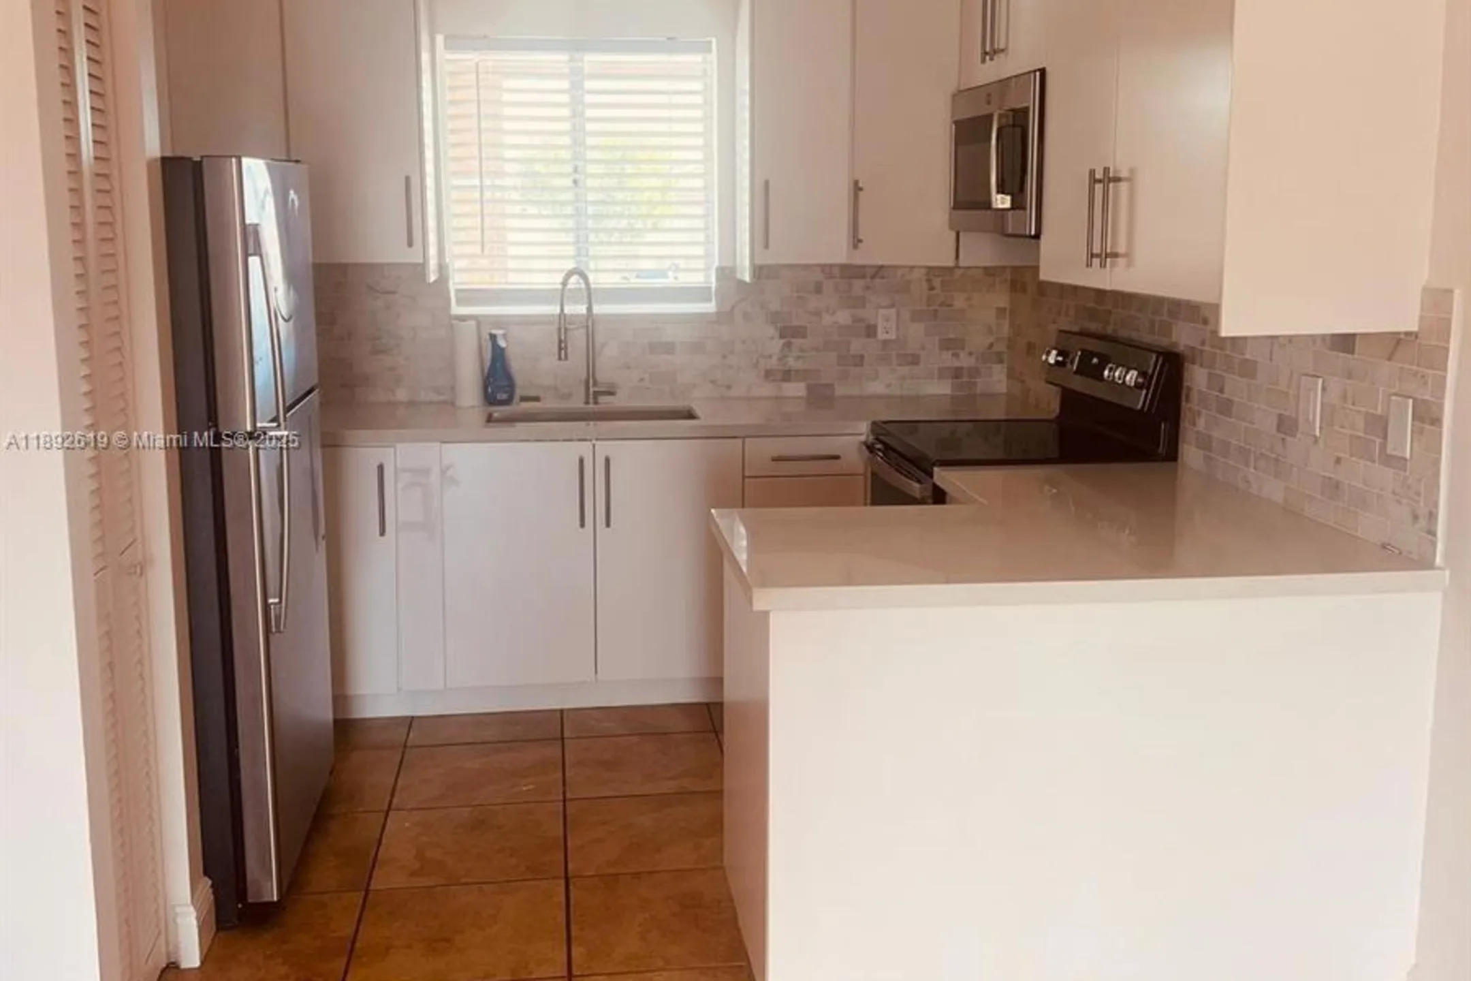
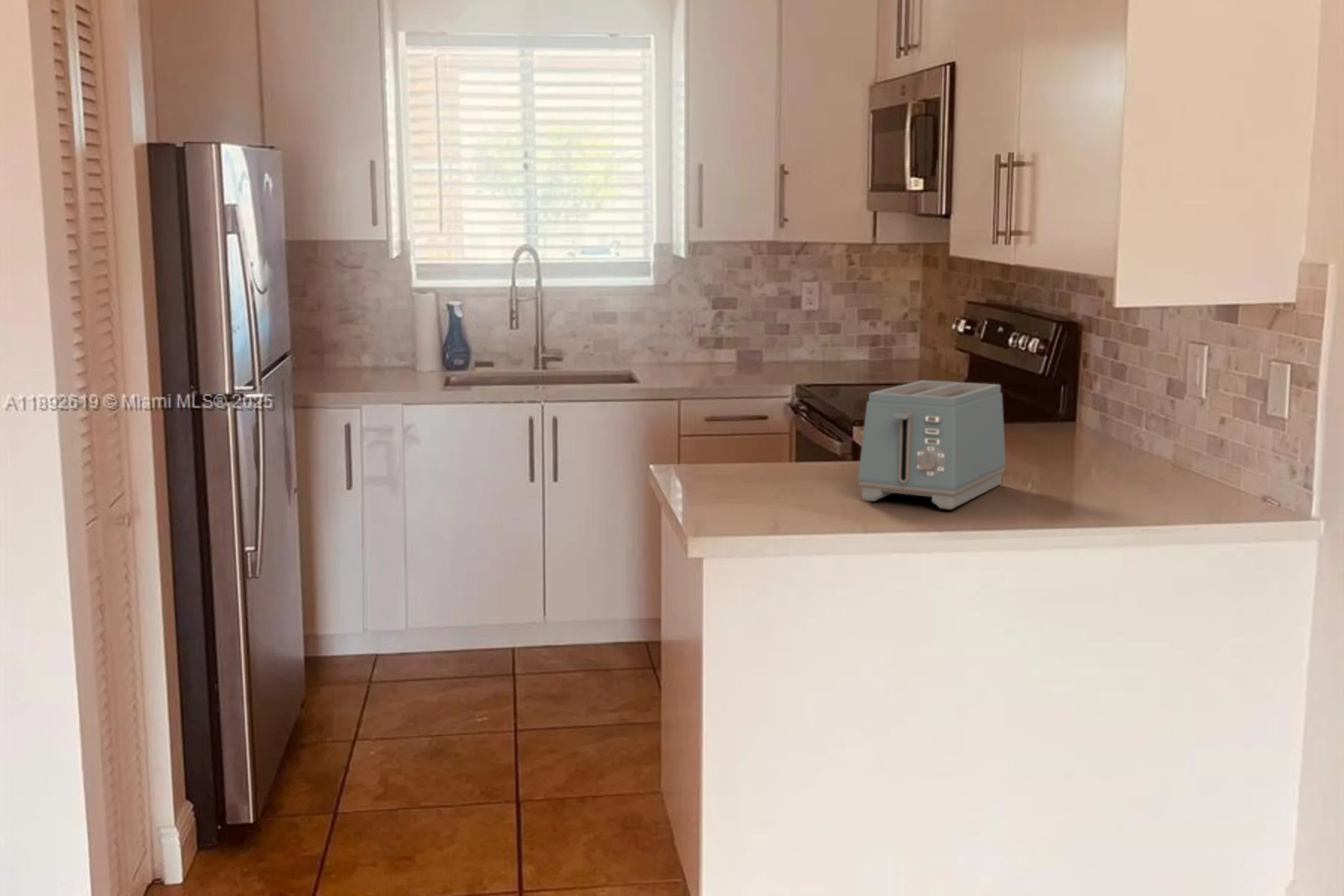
+ toaster [857,380,1006,510]
